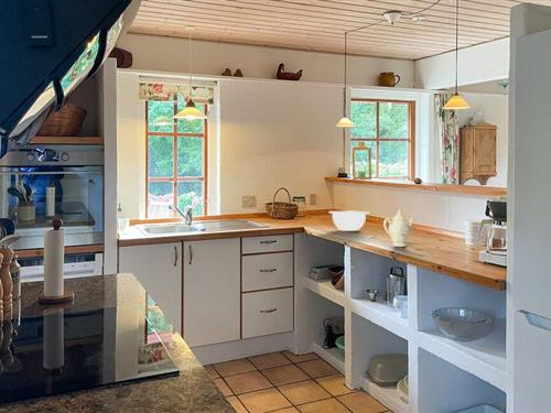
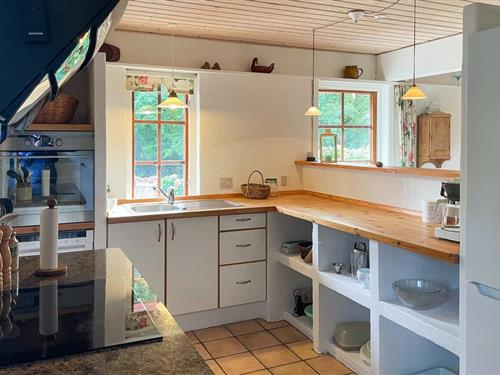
- chinaware [382,208,415,248]
- mixing bowl [327,210,370,232]
